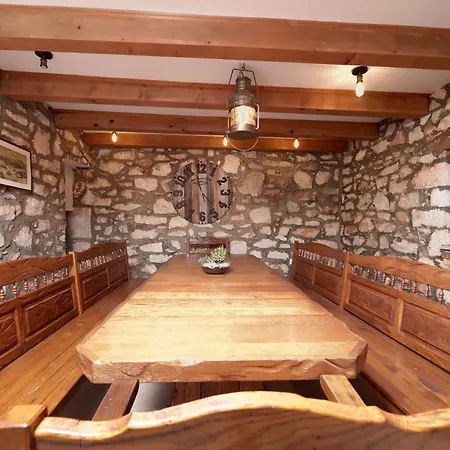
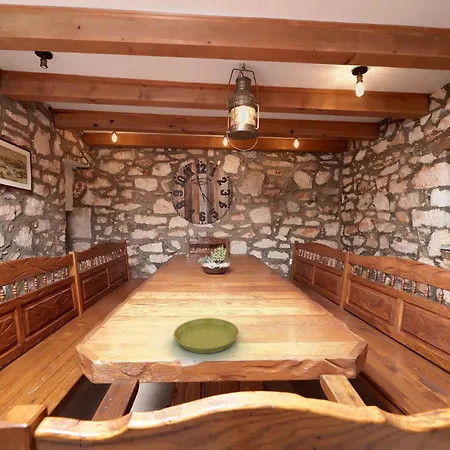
+ saucer [173,317,240,355]
